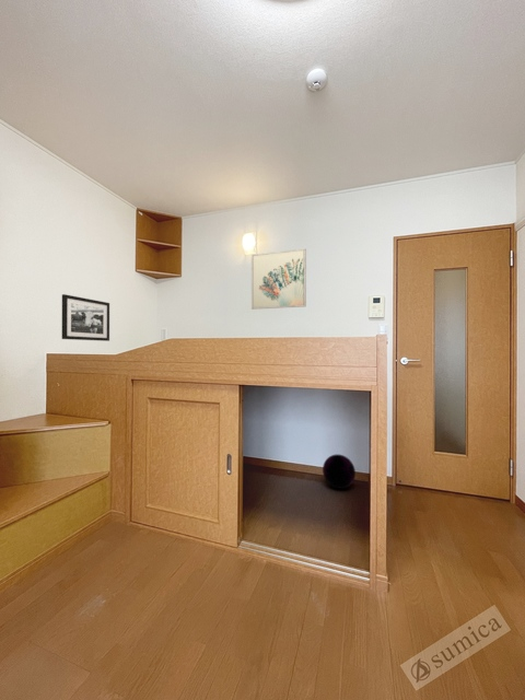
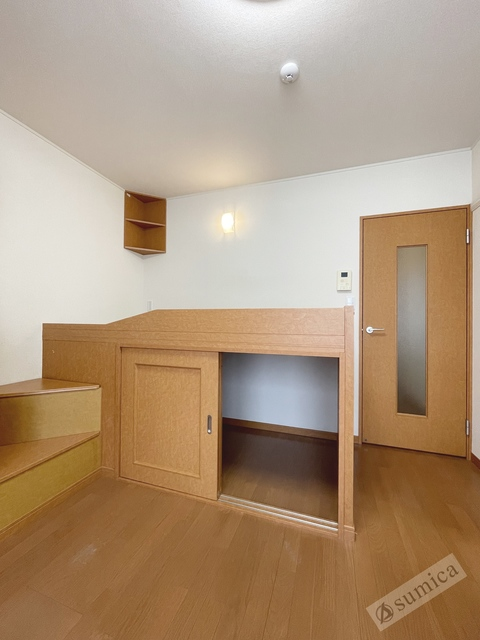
- wall art [250,248,307,311]
- ball [322,453,357,490]
- picture frame [61,293,110,342]
